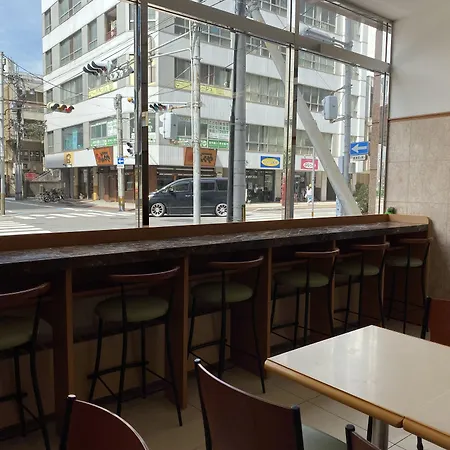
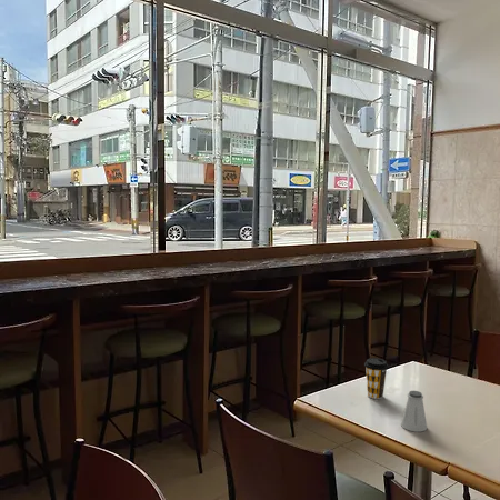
+ saltshaker [400,390,428,433]
+ coffee cup [363,357,389,400]
